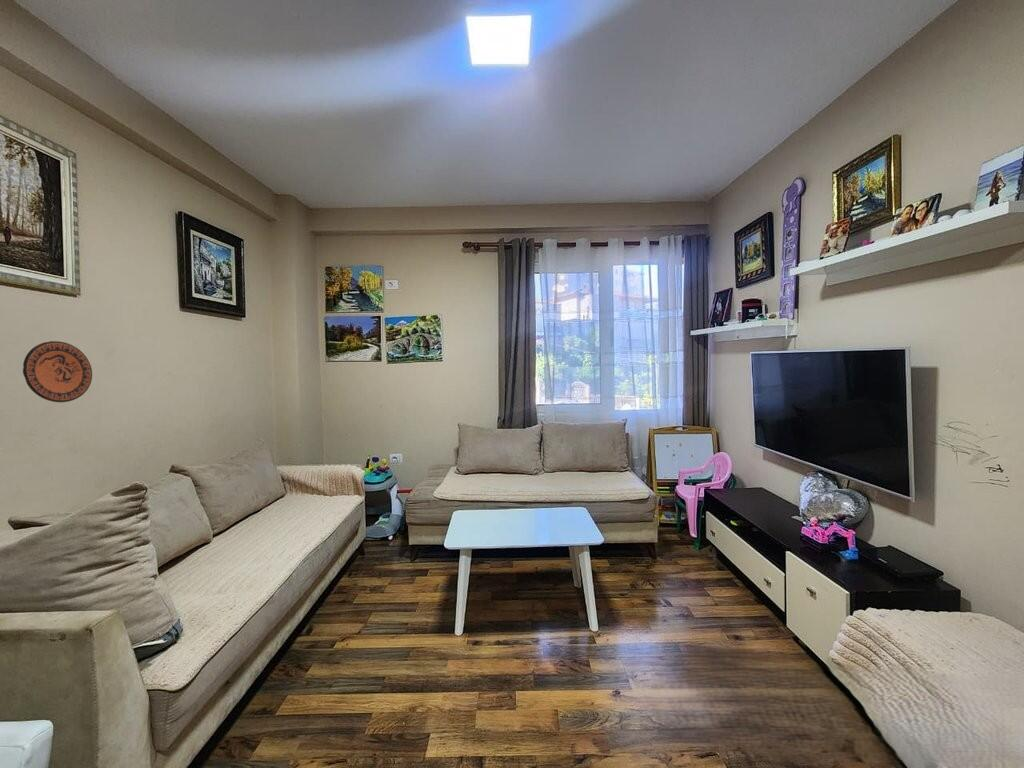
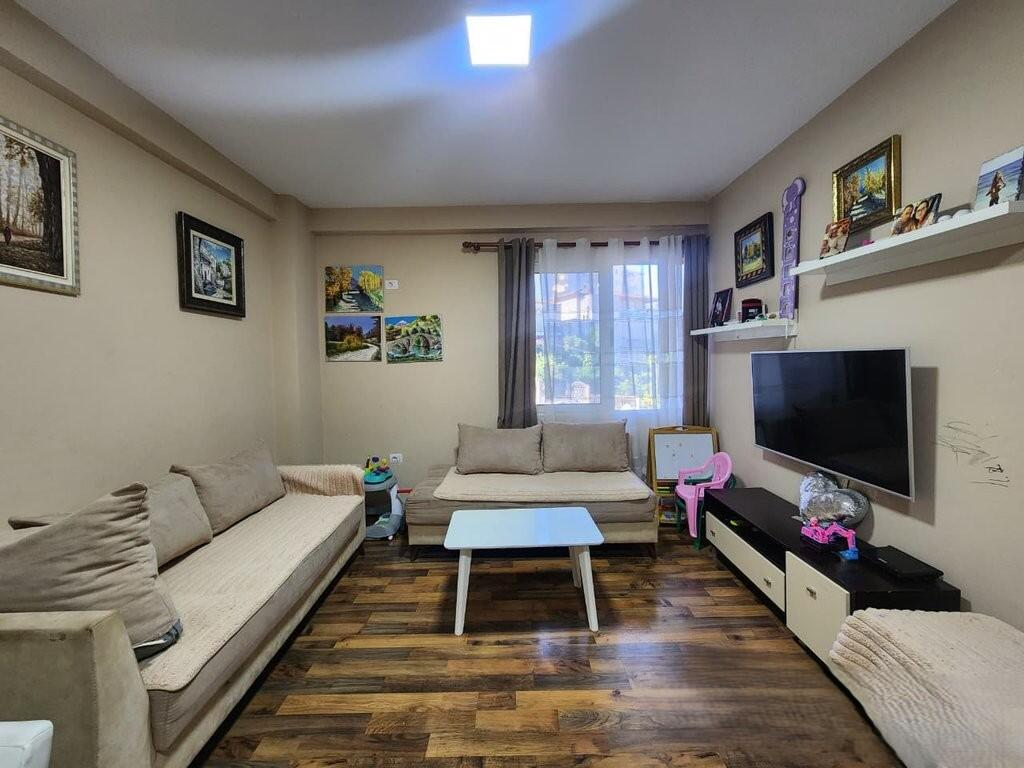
- decorative plate [22,340,93,403]
